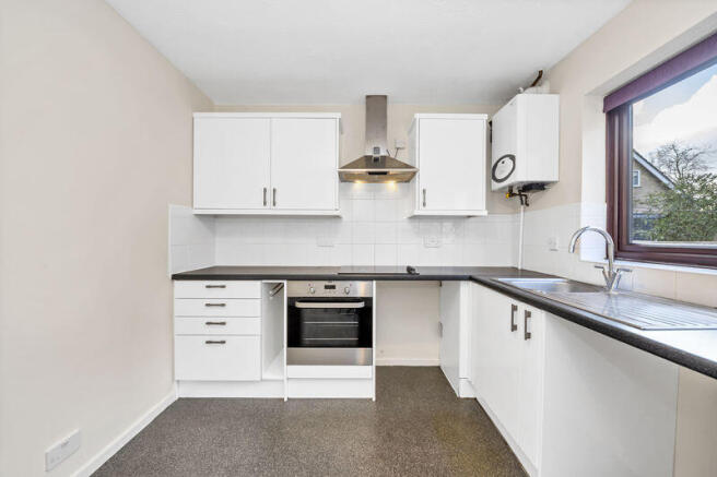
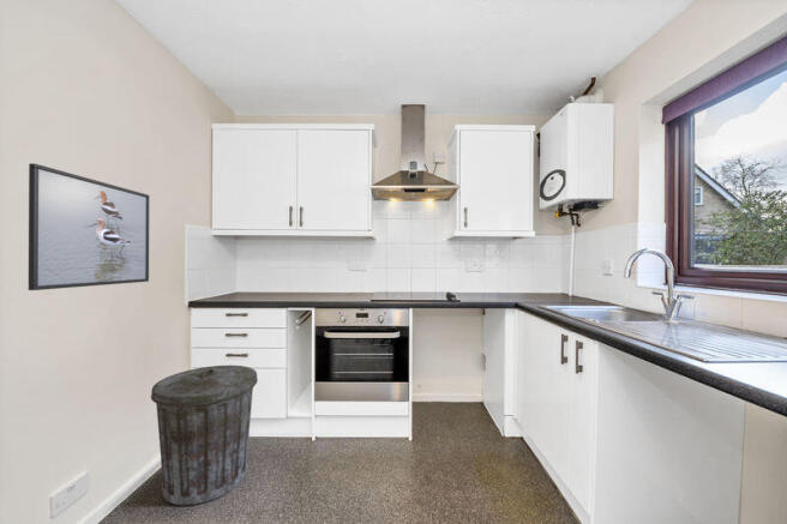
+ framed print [28,162,150,291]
+ trash can [150,365,259,507]
